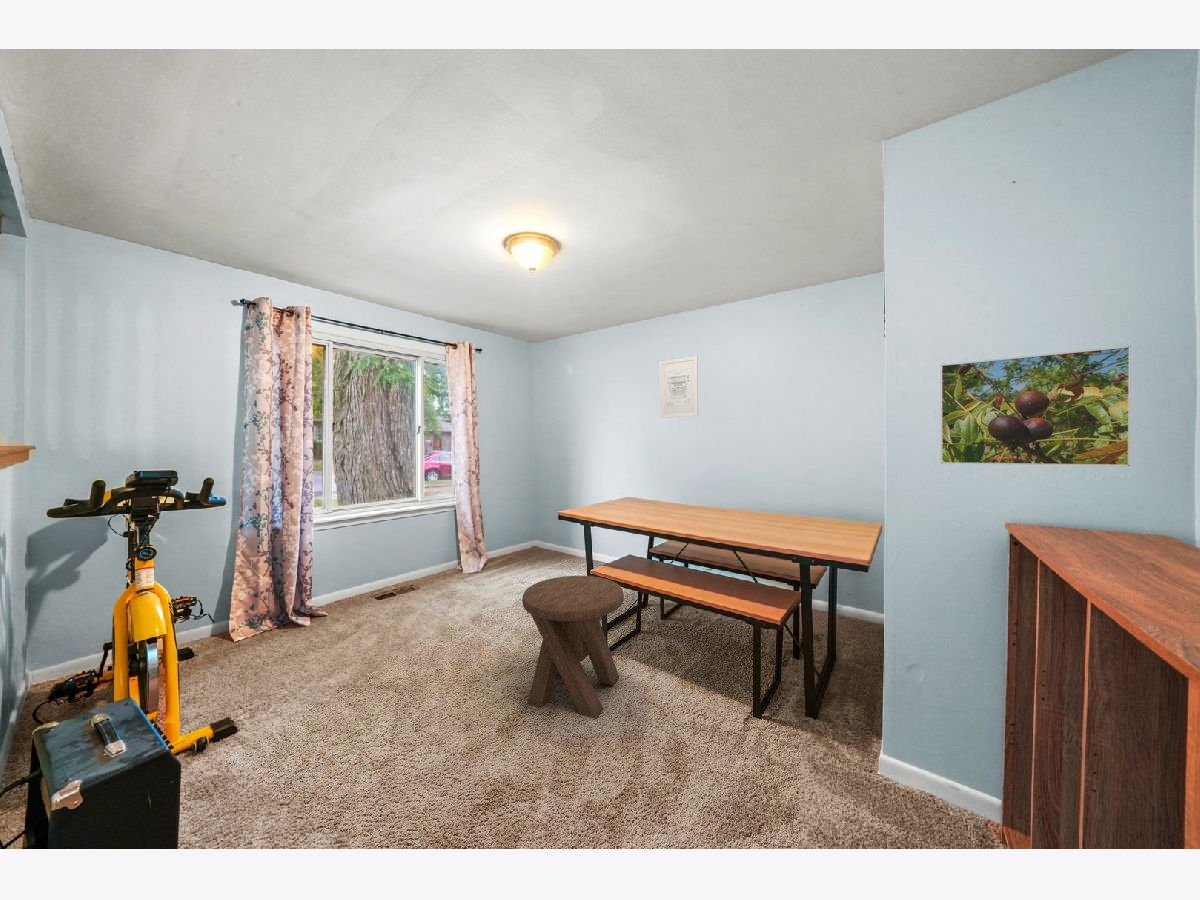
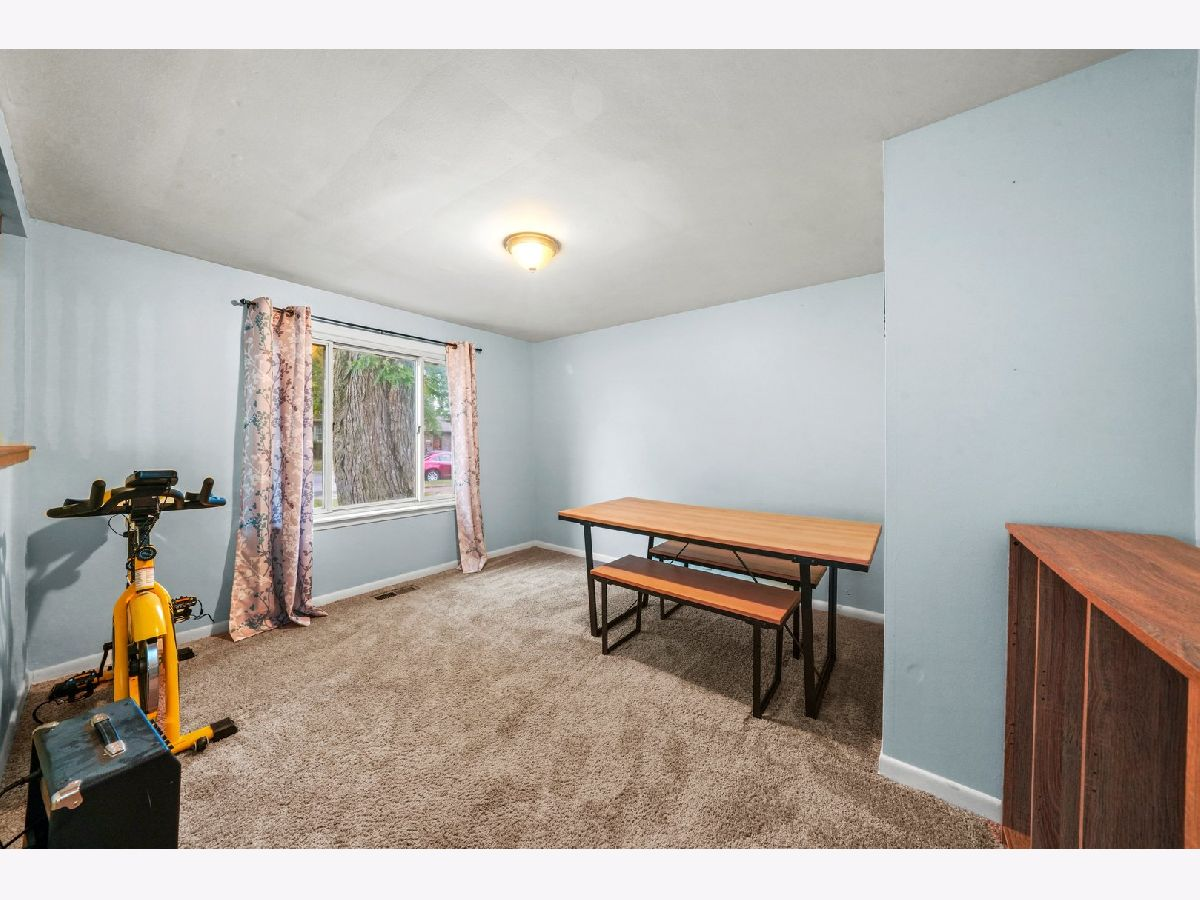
- music stool [521,575,625,720]
- wall art [659,355,699,419]
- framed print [940,345,1132,467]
